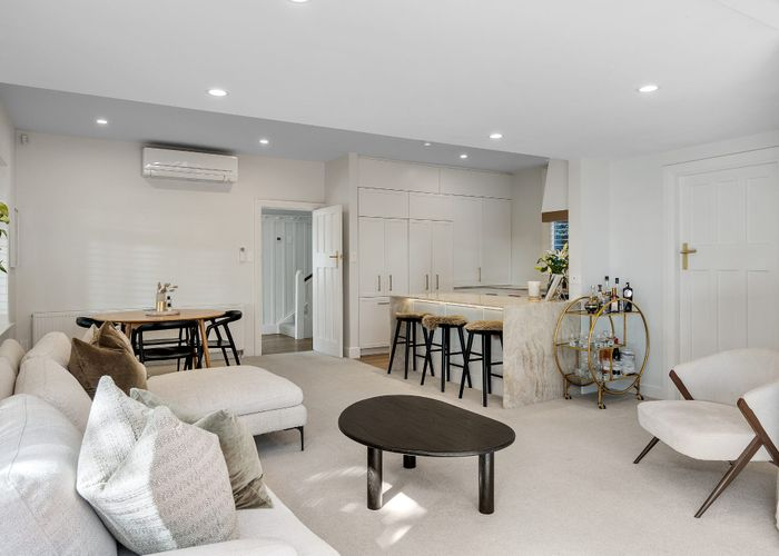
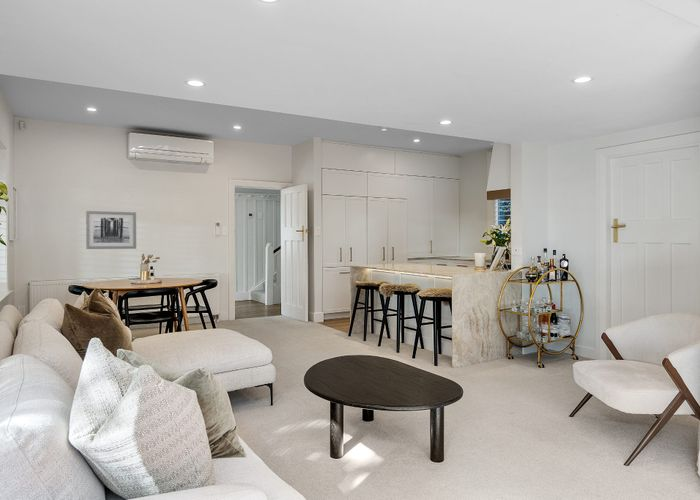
+ wall art [85,210,137,250]
